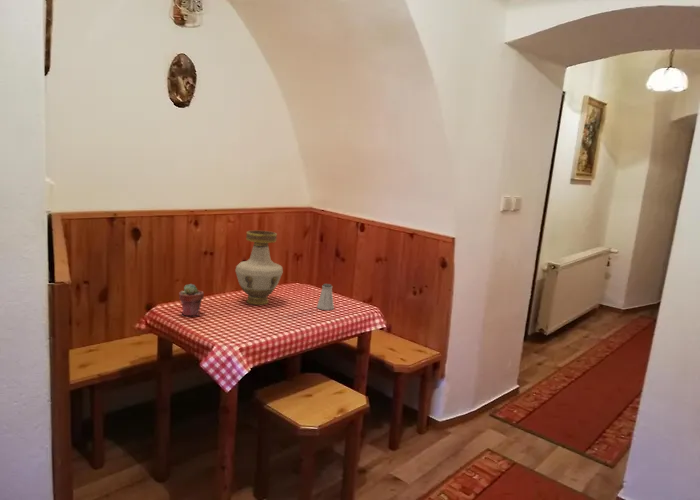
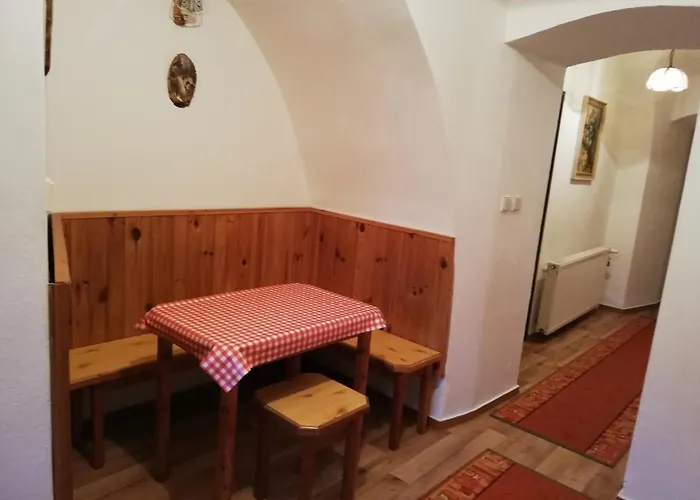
- potted succulent [178,283,204,317]
- vase [234,229,284,306]
- saltshaker [316,283,335,311]
